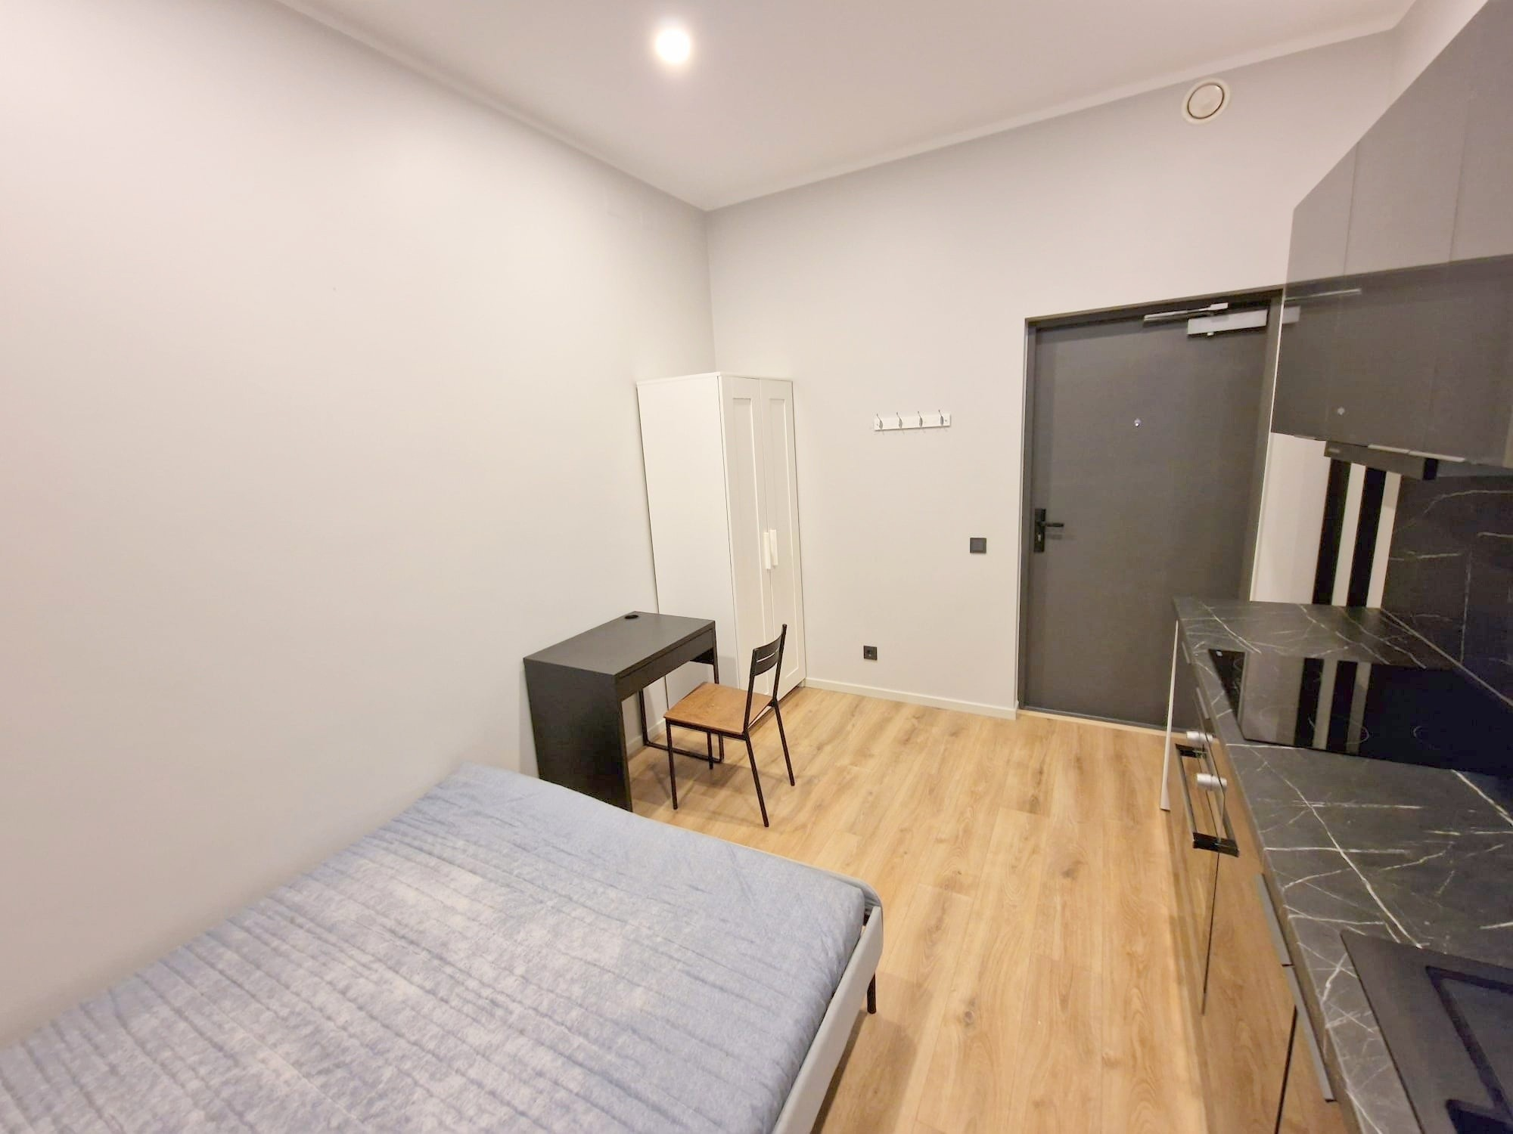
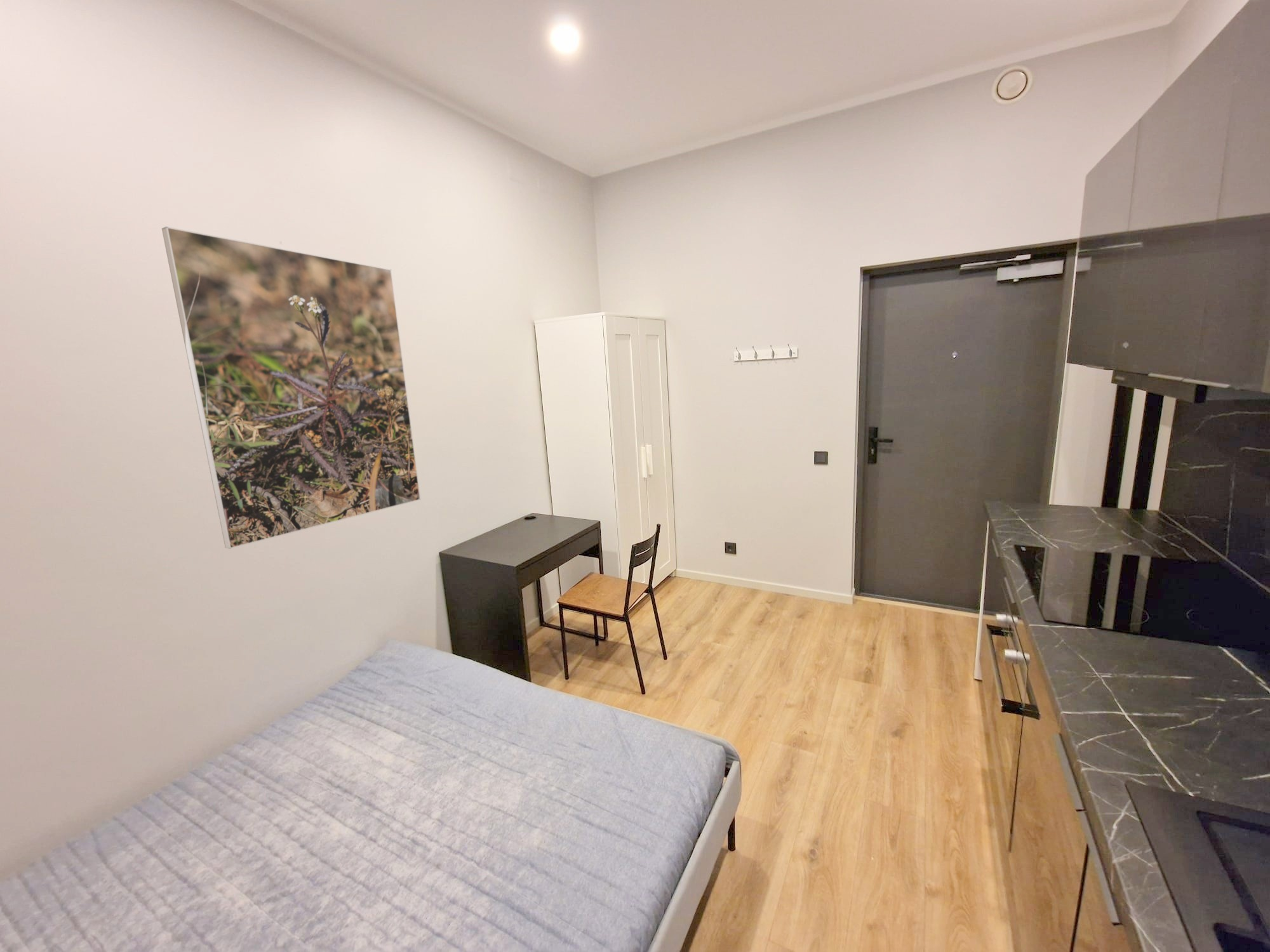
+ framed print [161,226,422,550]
